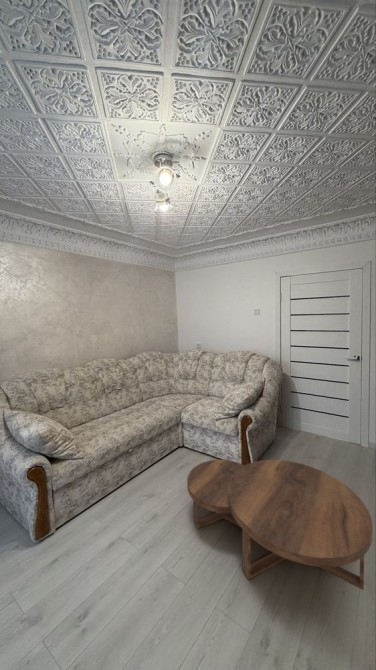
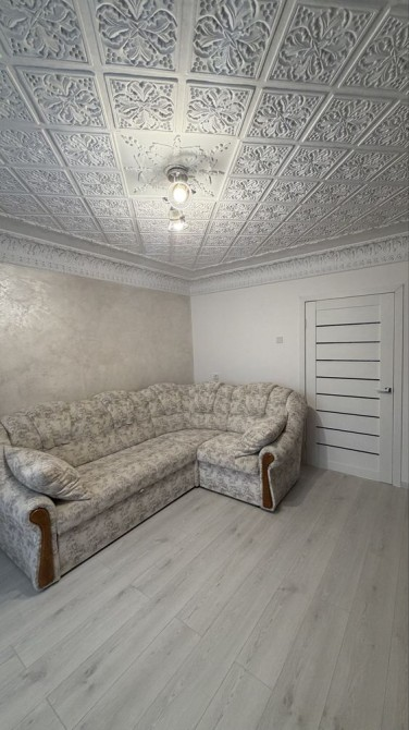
- coffee table [186,459,374,591]
